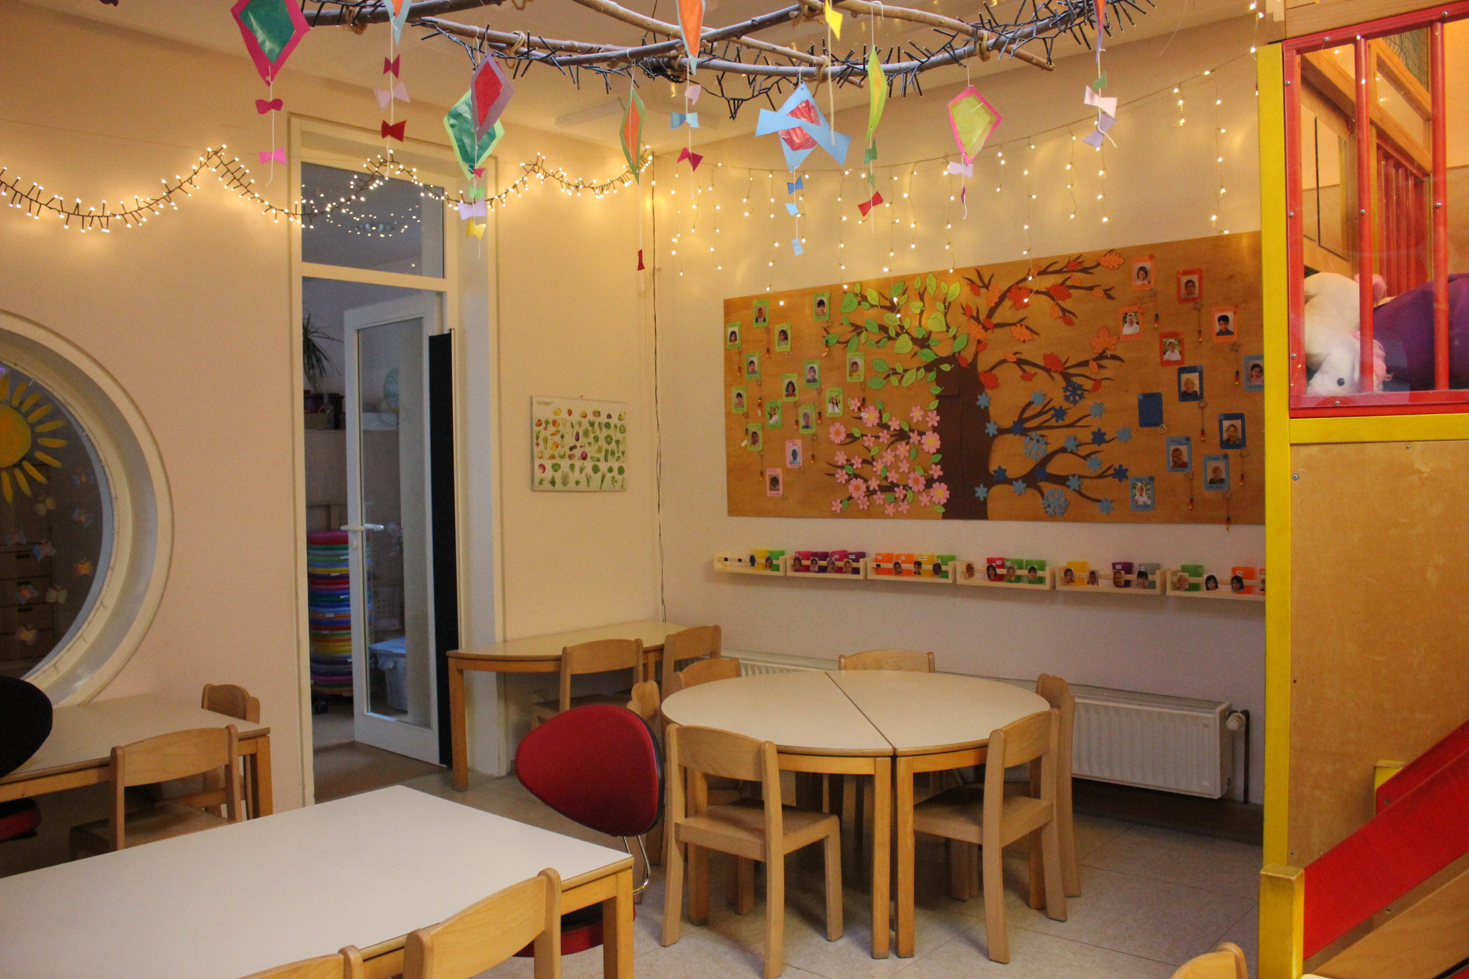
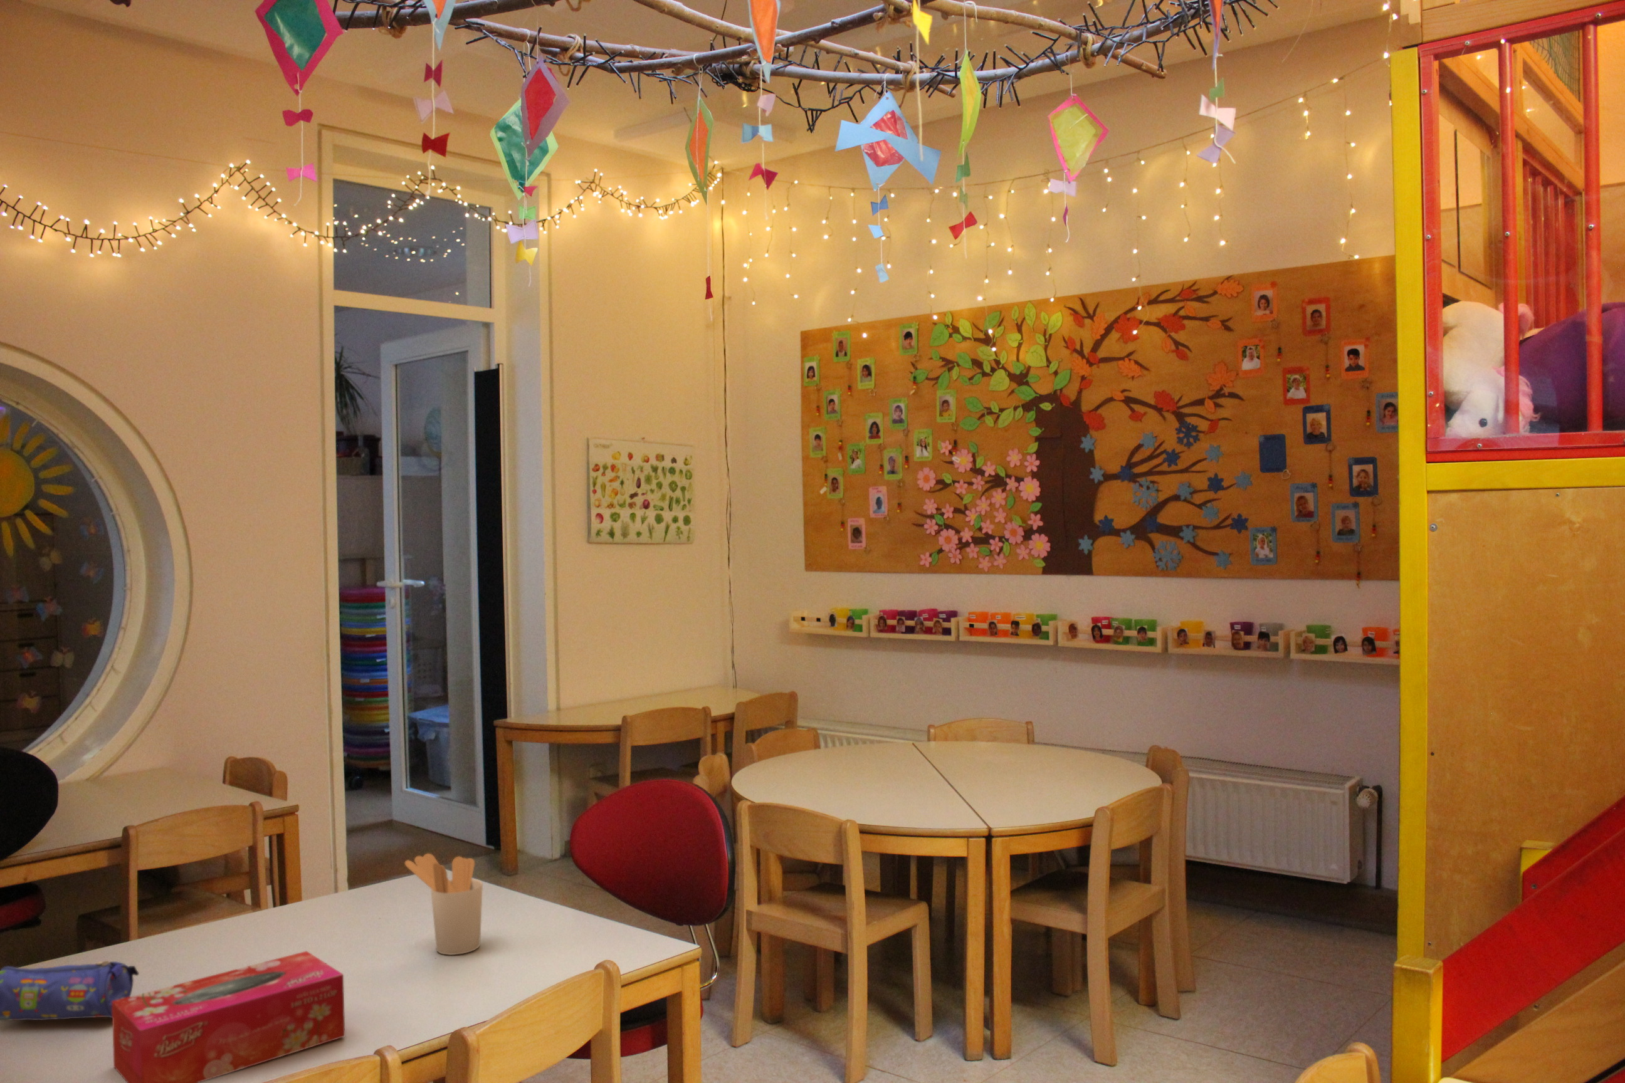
+ pencil case [0,960,140,1021]
+ tissue box [111,950,346,1083]
+ utensil holder [404,853,484,955]
